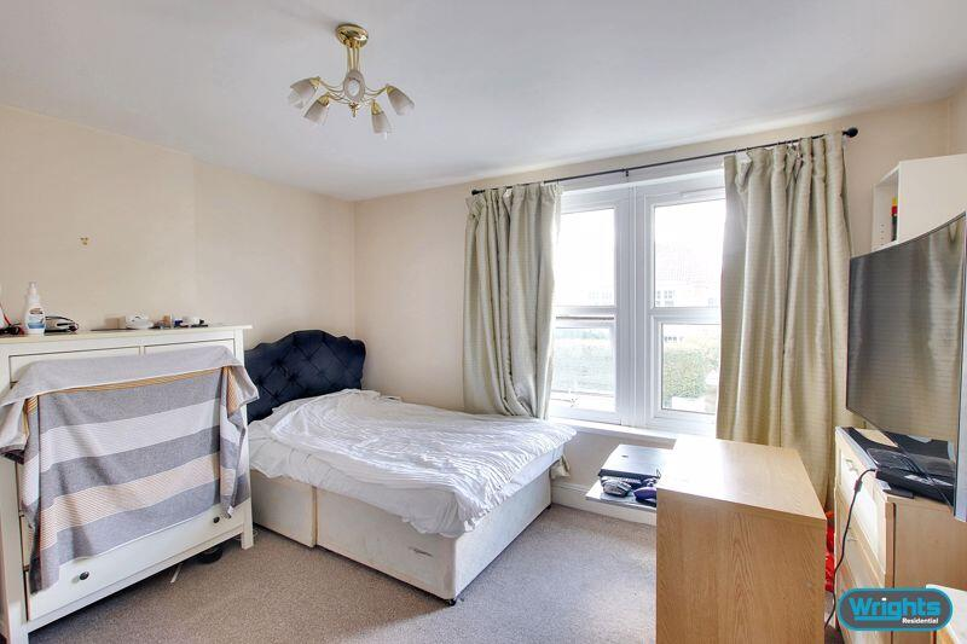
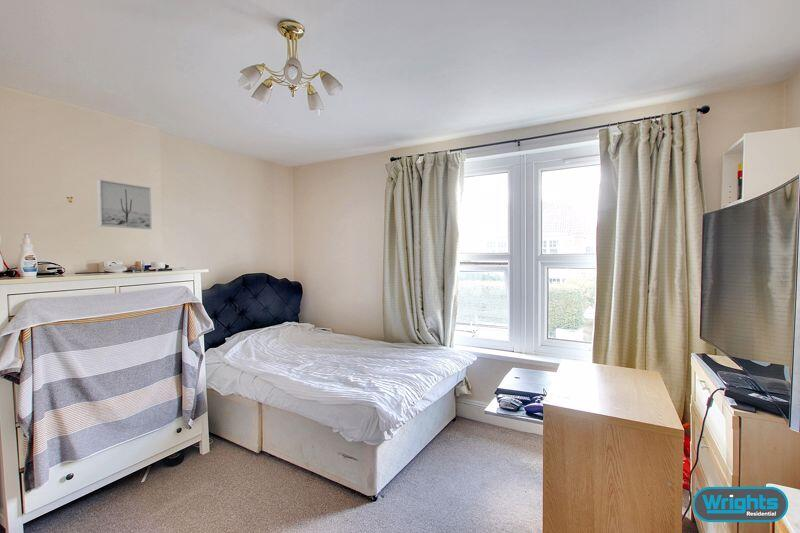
+ wall art [96,179,153,230]
